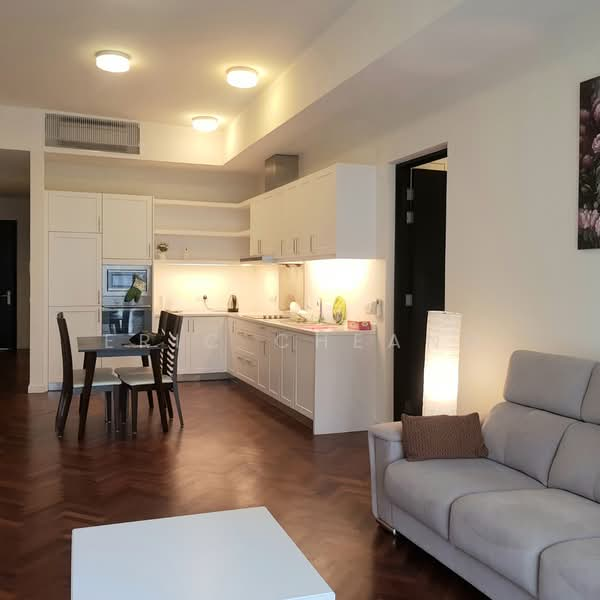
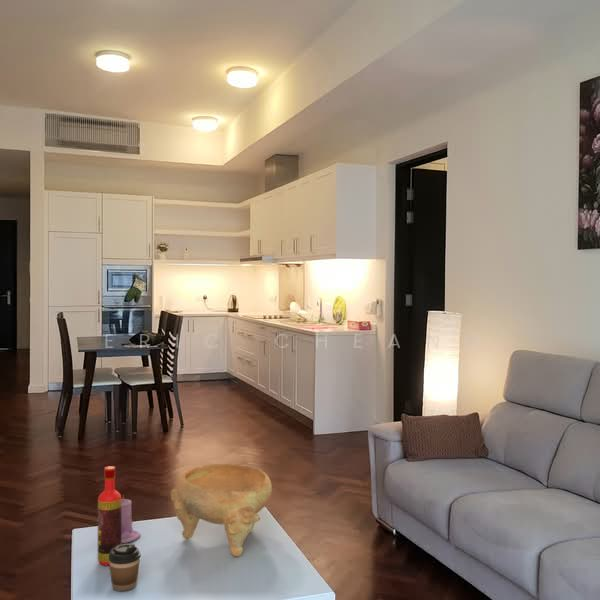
+ decorative bowl [169,463,273,558]
+ candle [121,494,142,544]
+ coffee cup [108,543,142,592]
+ bottle [97,465,122,566]
